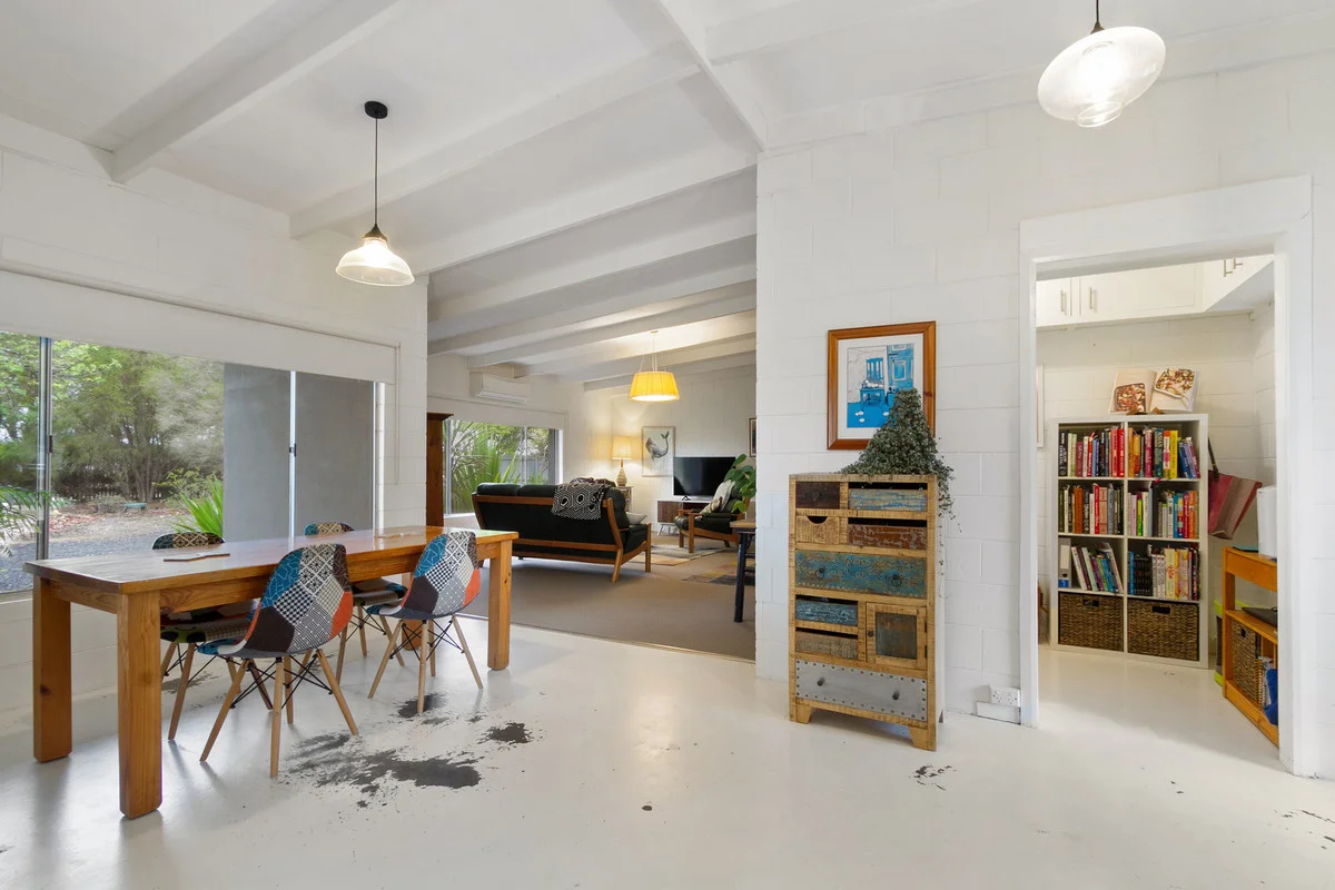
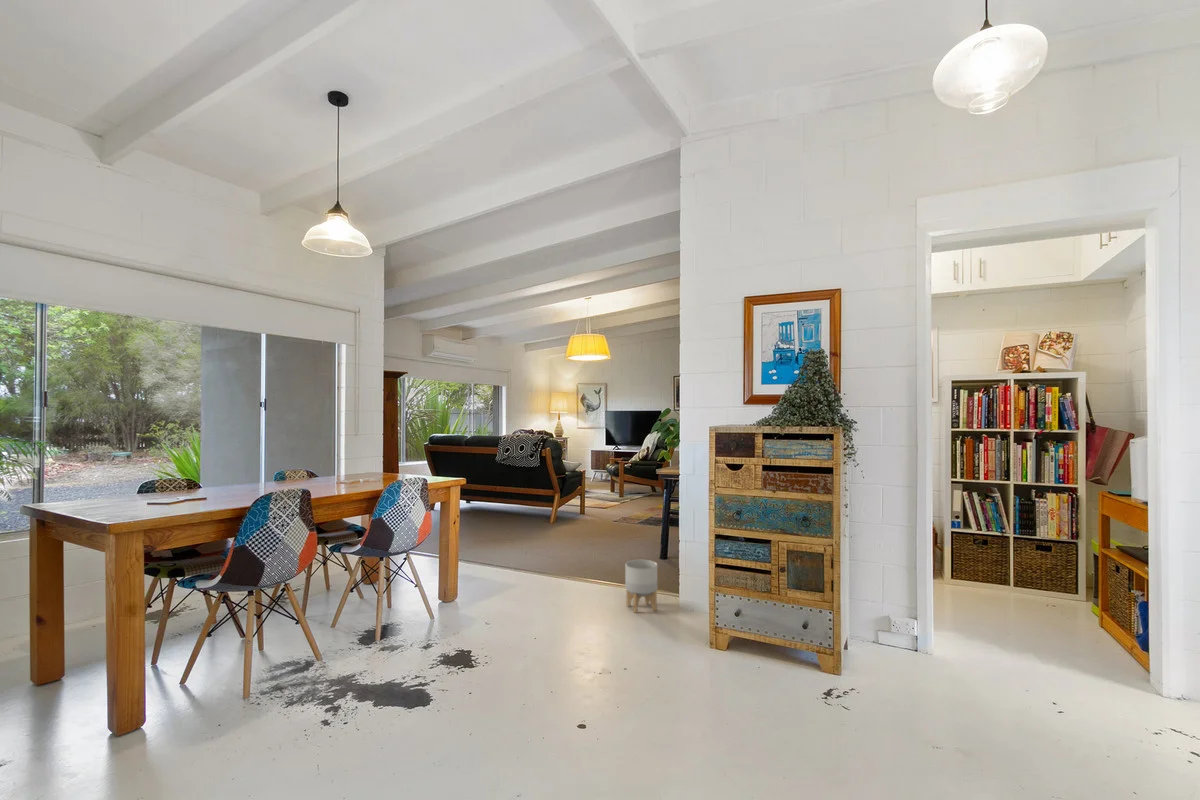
+ planter [624,559,658,614]
